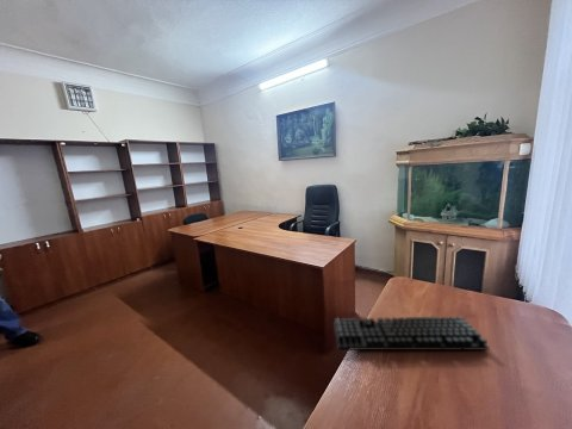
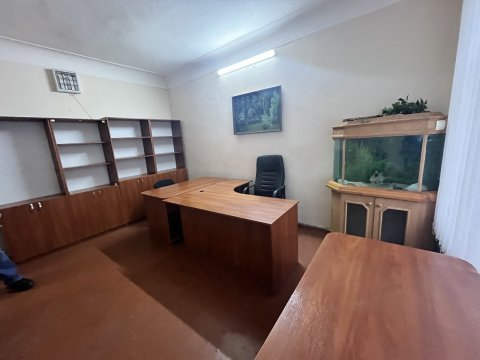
- keyboard [332,316,491,352]
